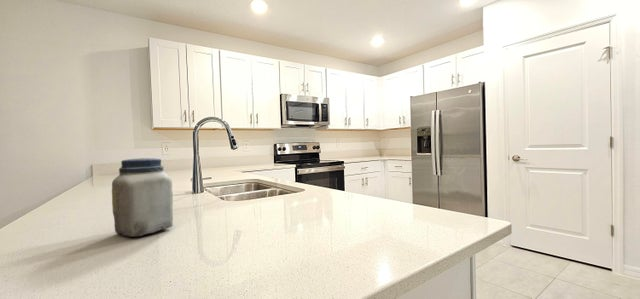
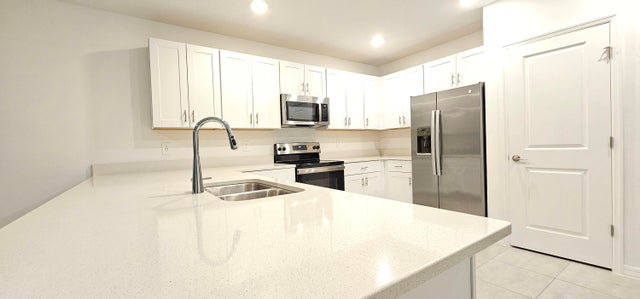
- jar [111,157,174,238]
